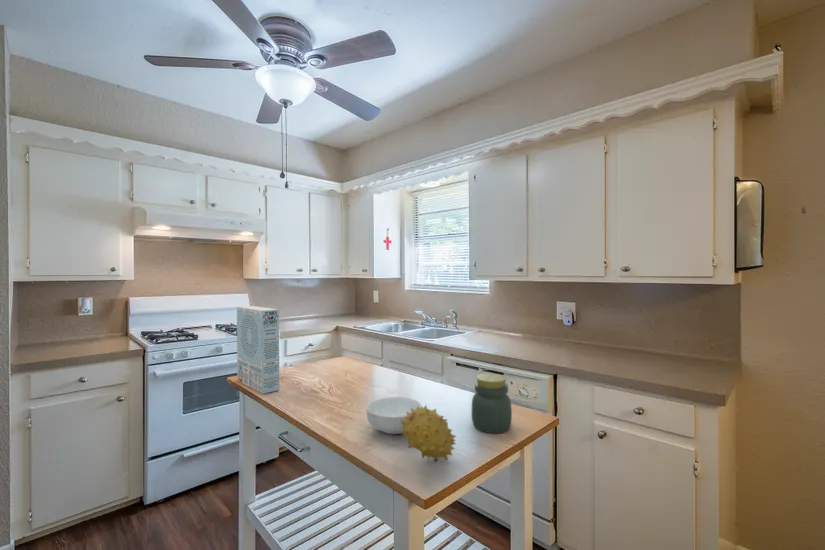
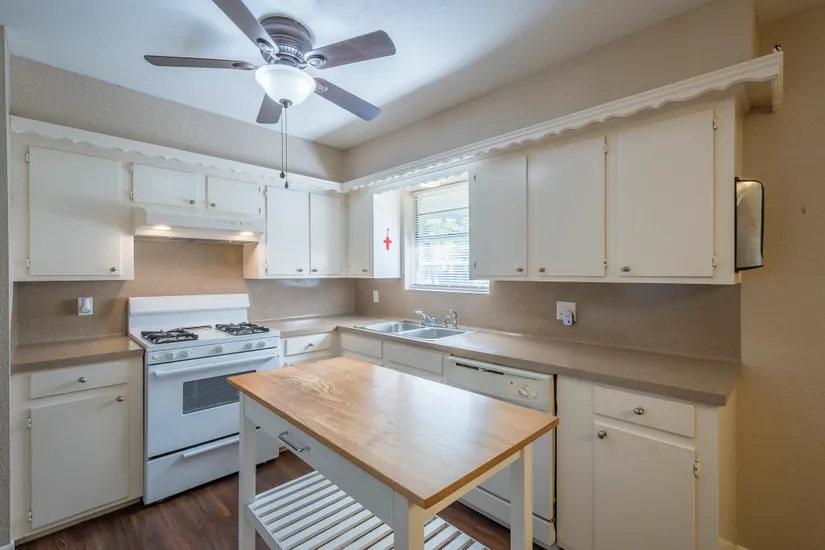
- fruit [400,405,457,463]
- cereal box [236,305,280,395]
- jar [471,373,513,434]
- cereal bowl [365,396,423,435]
